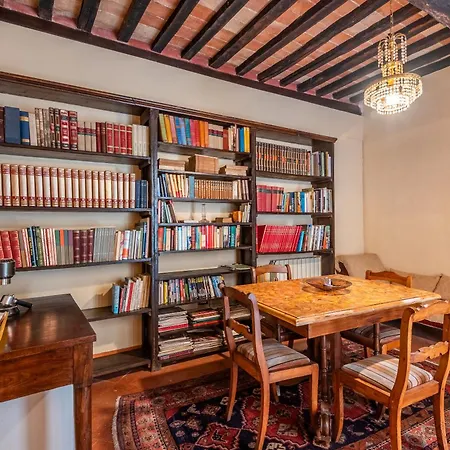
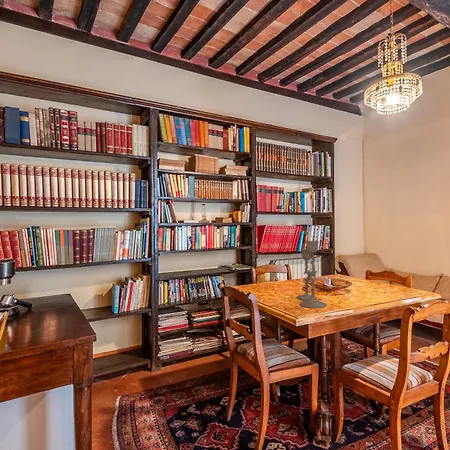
+ candlestick [296,240,327,309]
